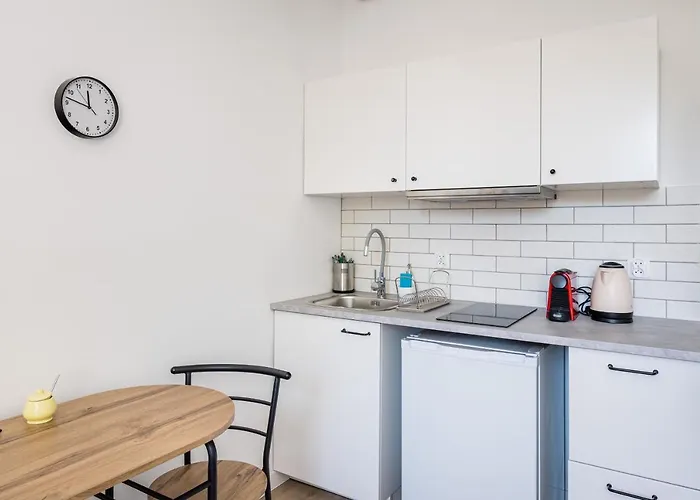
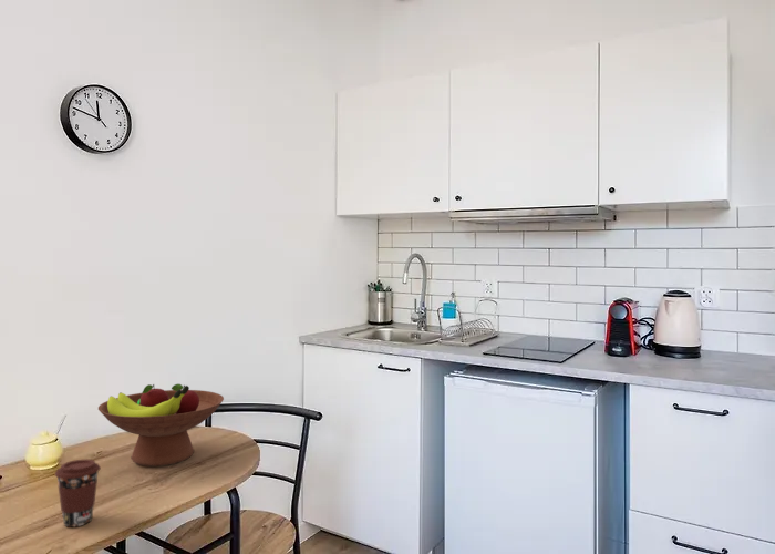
+ coffee cup [54,458,102,527]
+ fruit bowl [97,383,225,468]
